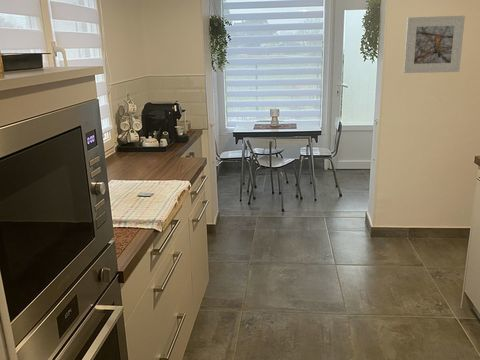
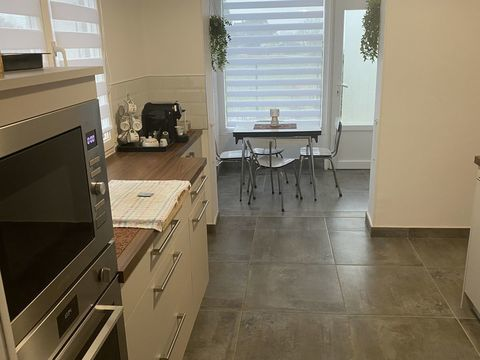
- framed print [403,15,466,74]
